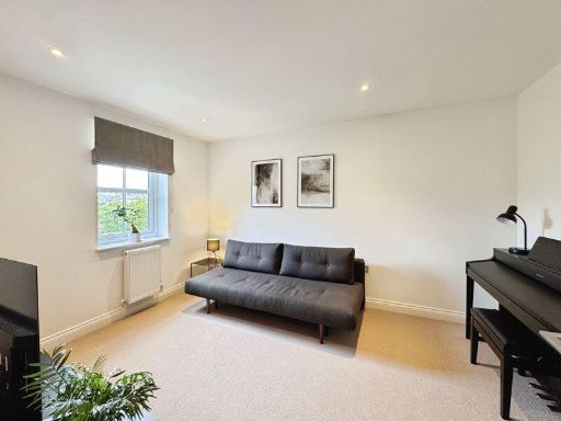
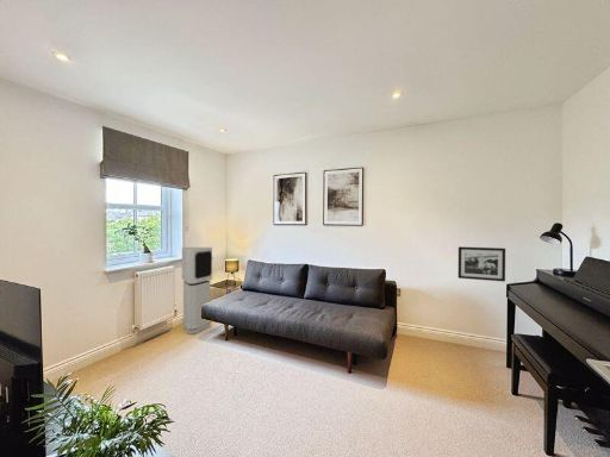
+ air purifier [181,246,213,334]
+ picture frame [458,245,506,282]
